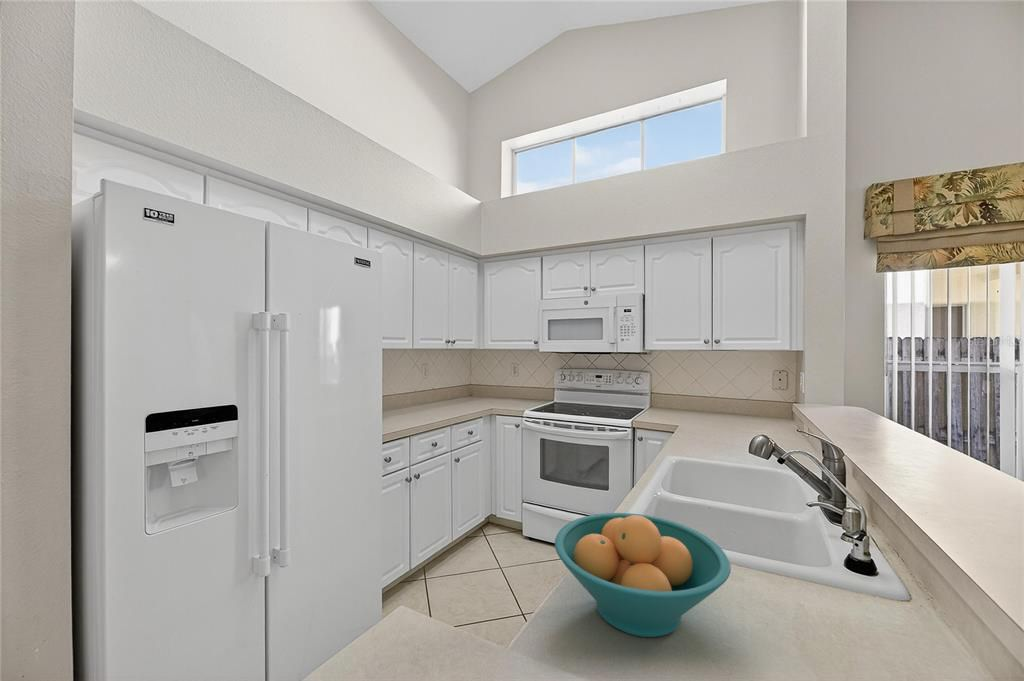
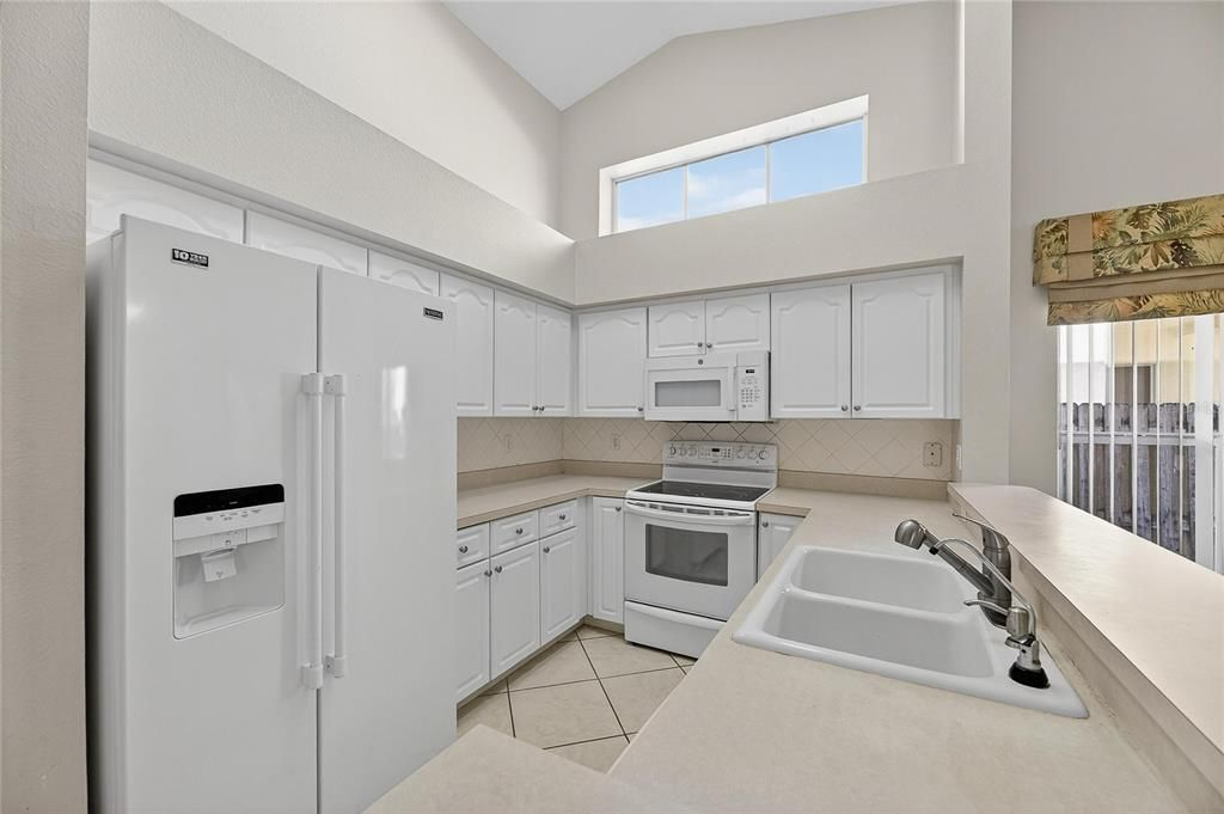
- fruit bowl [554,512,732,638]
